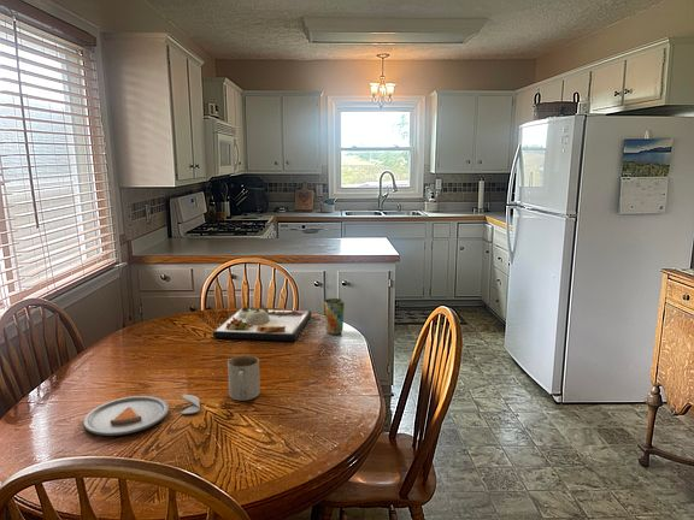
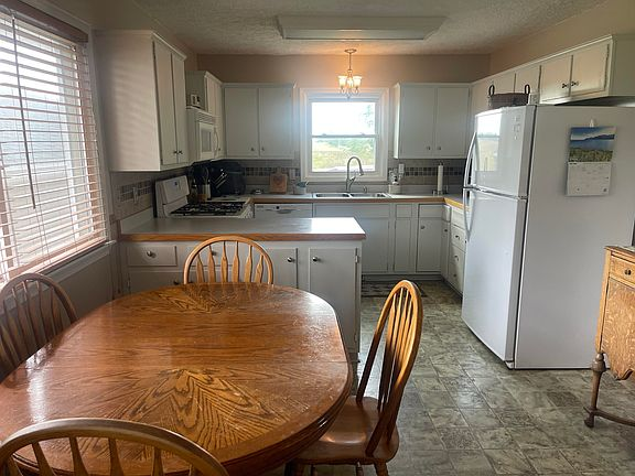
- mug [227,354,261,402]
- dinner plate [212,306,313,342]
- dinner plate [82,394,201,437]
- cup [323,297,346,336]
